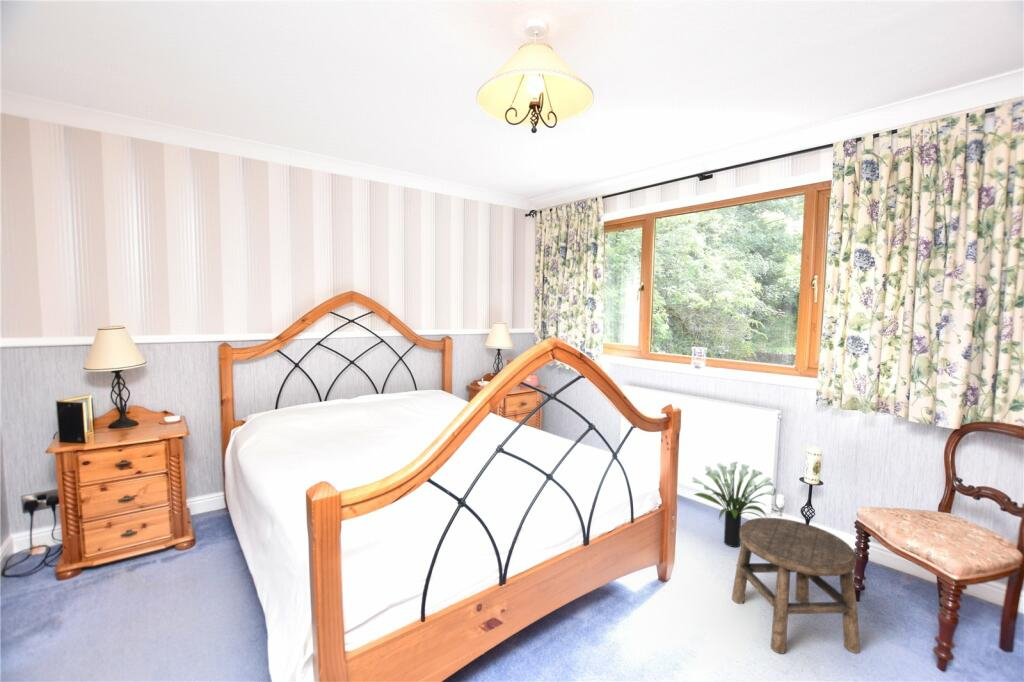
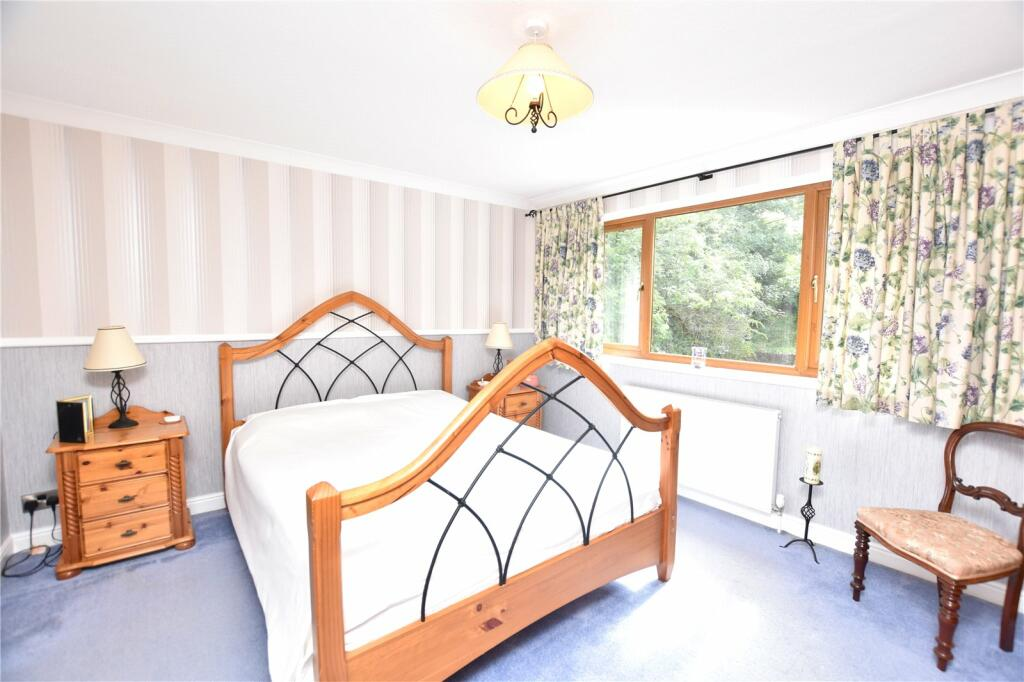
- stool [731,517,861,655]
- potted plant [691,461,777,548]
